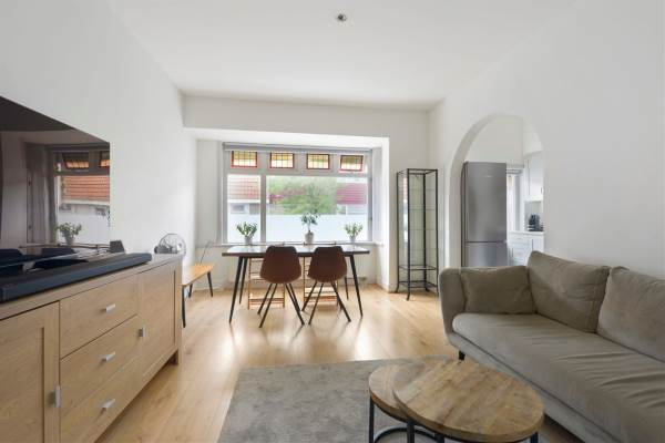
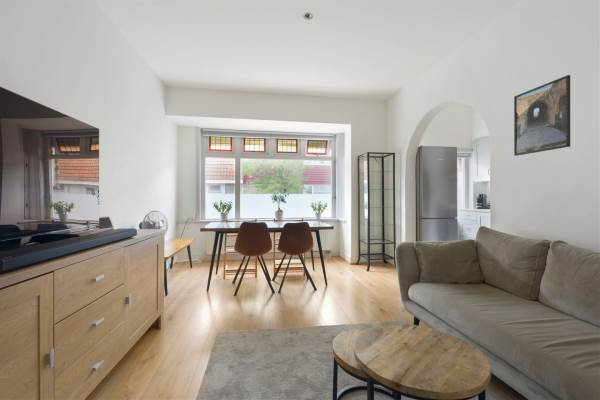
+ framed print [513,74,571,157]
